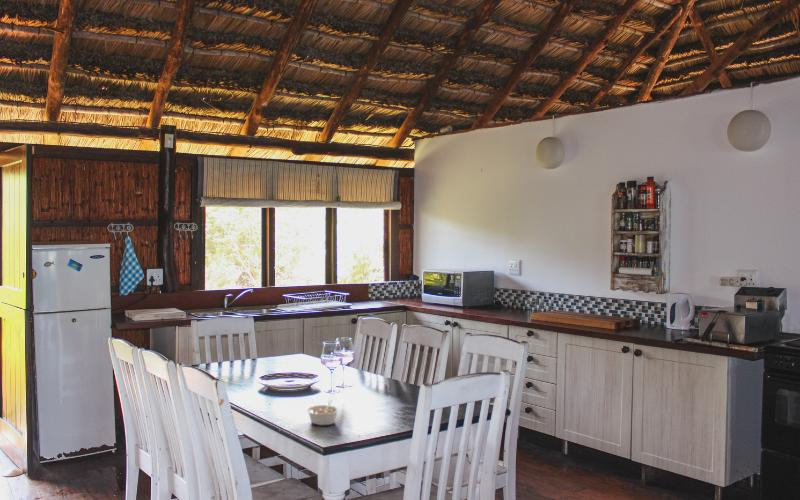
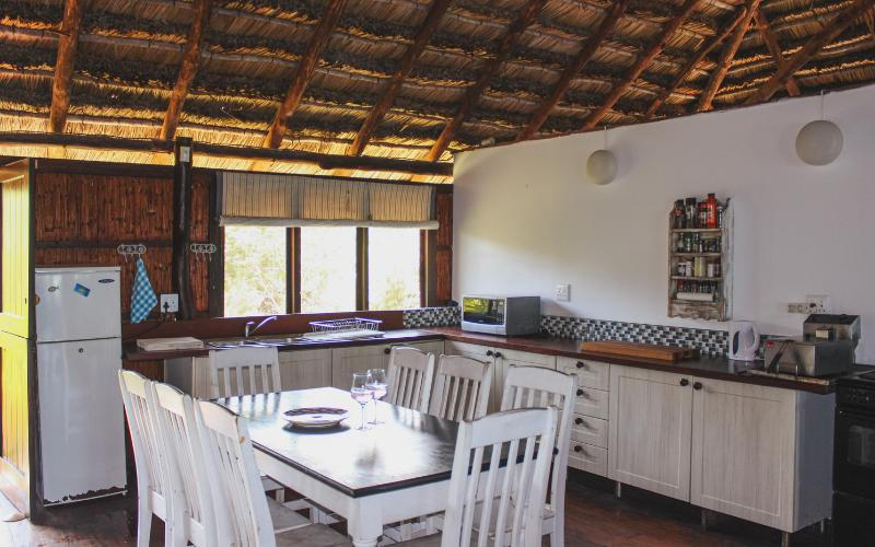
- legume [305,399,341,426]
